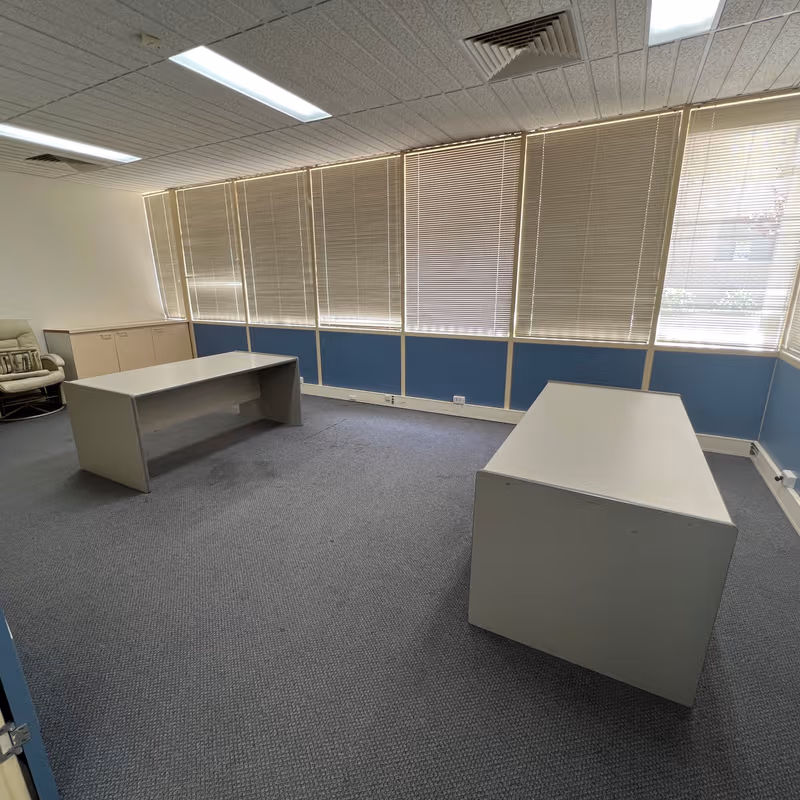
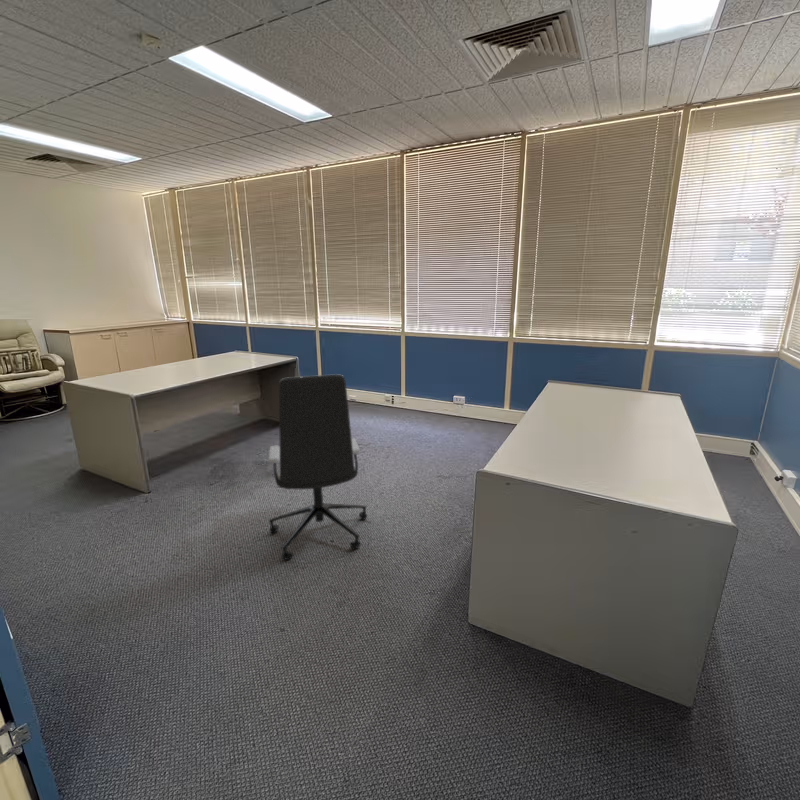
+ office chair [267,373,368,561]
